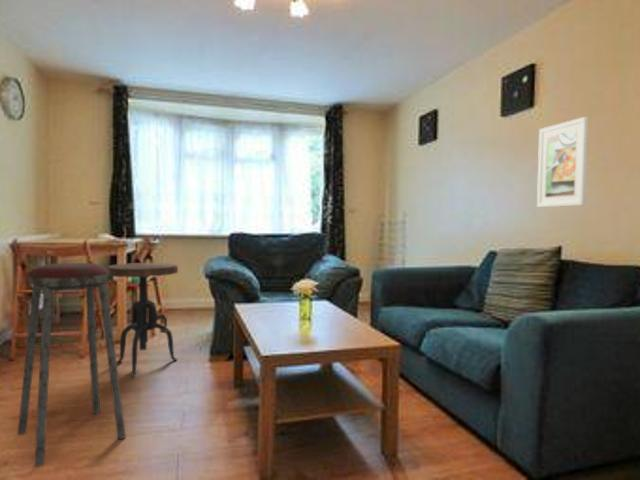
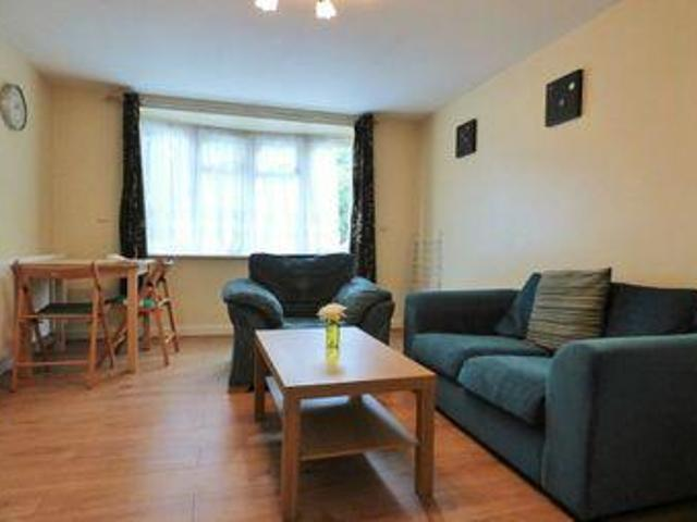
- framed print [536,116,589,208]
- side table [105,262,179,379]
- music stool [17,262,127,467]
